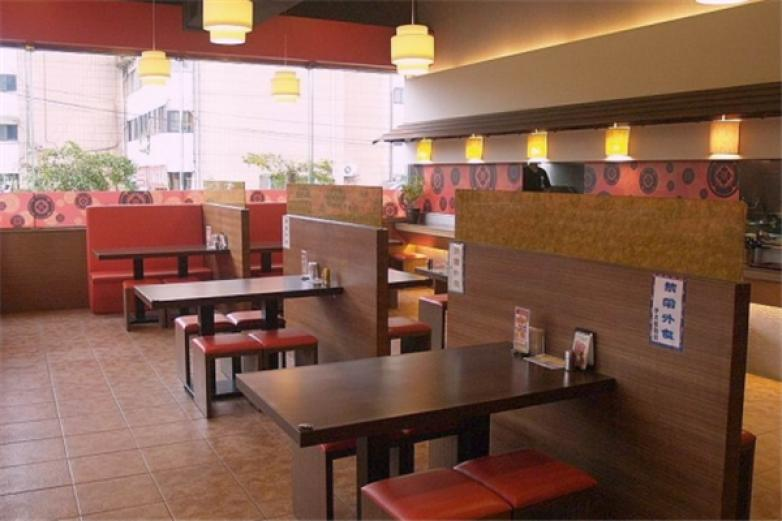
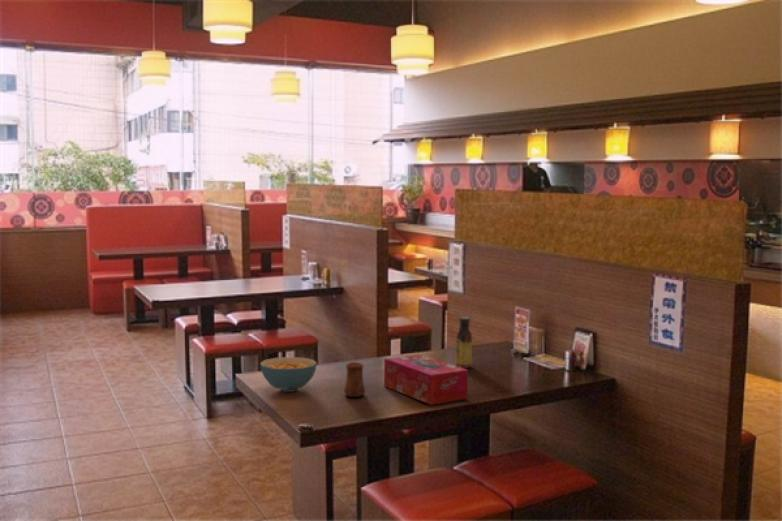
+ cup [343,361,366,398]
+ cereal bowl [259,356,318,393]
+ tissue box [383,353,469,406]
+ sauce bottle [455,316,473,369]
